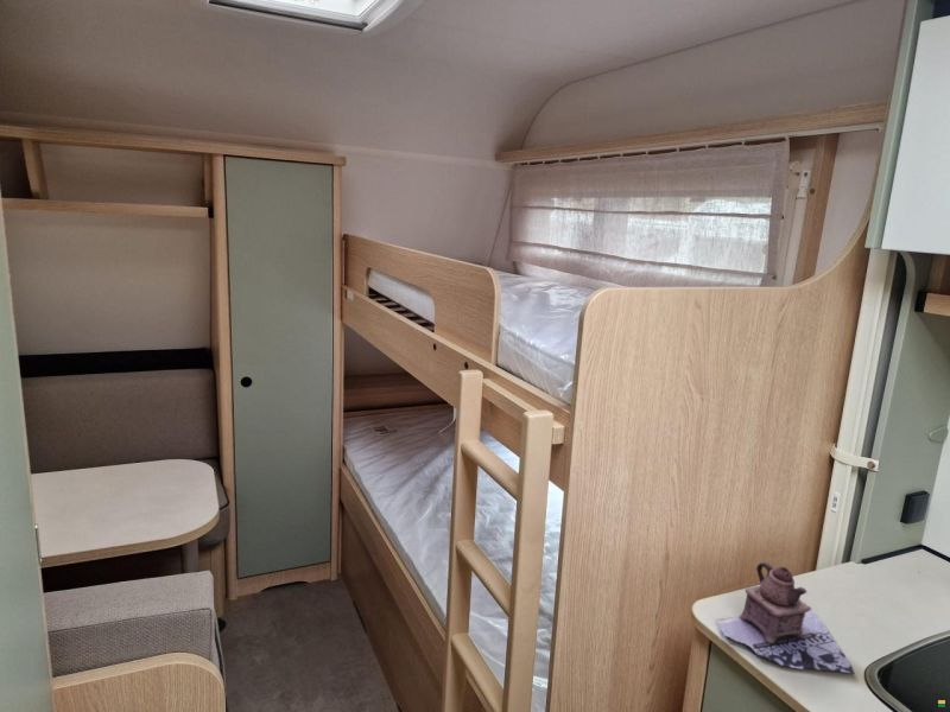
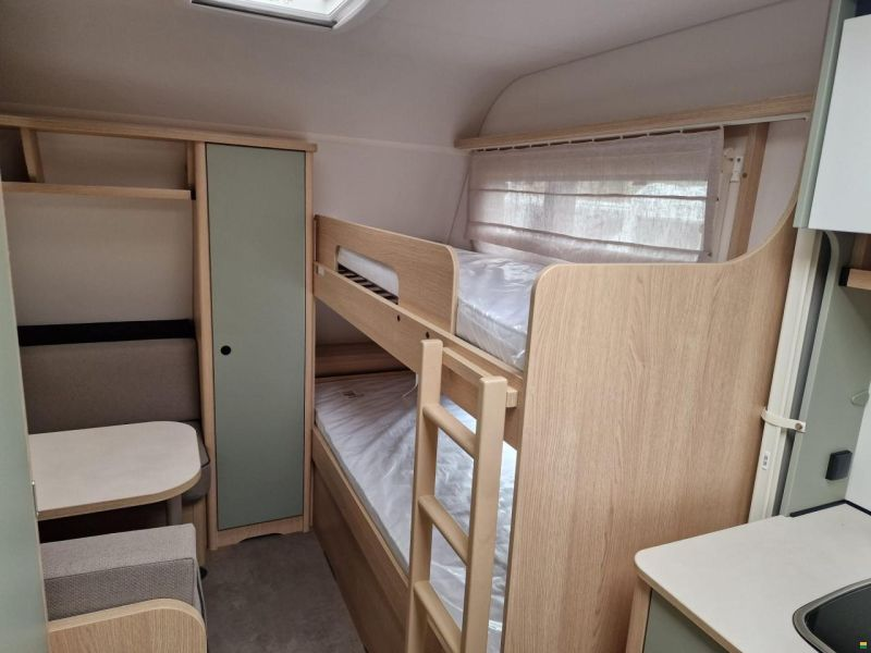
- teapot [716,542,856,675]
